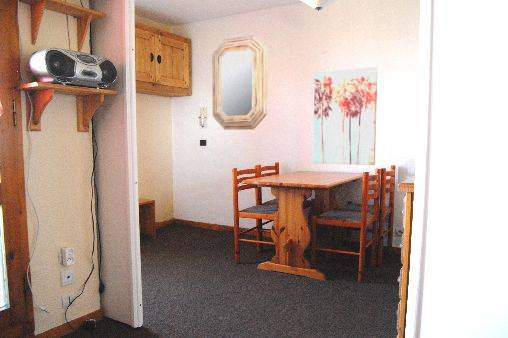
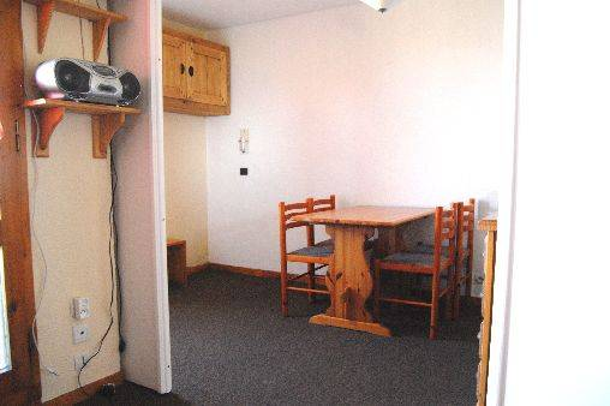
- wall art [312,65,378,166]
- home mirror [211,34,268,131]
